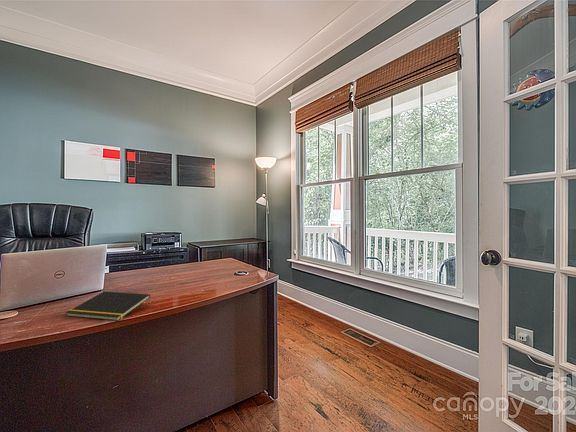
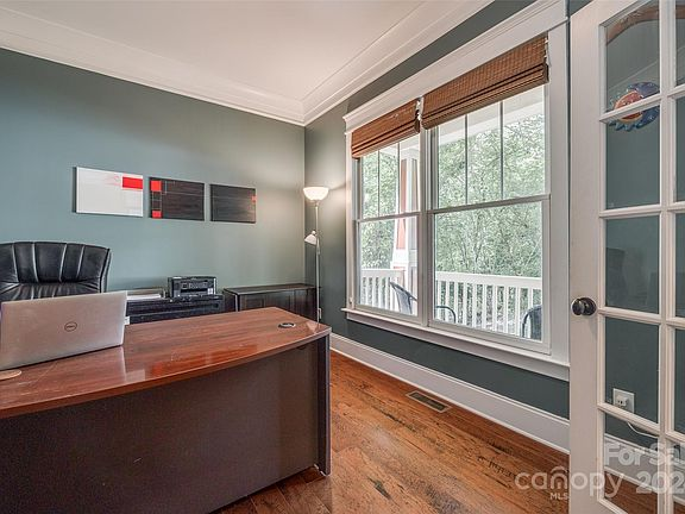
- notepad [65,291,151,322]
